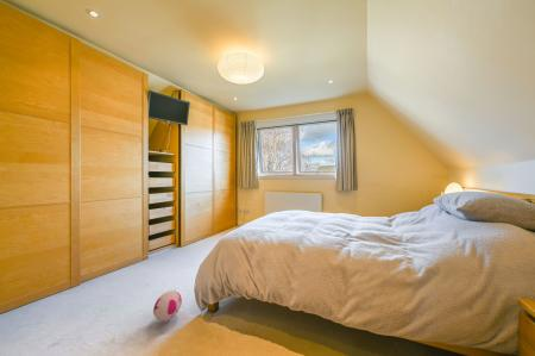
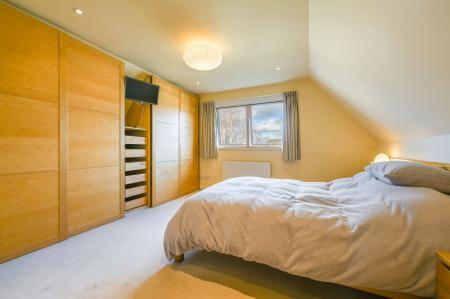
- plush toy [152,289,183,323]
